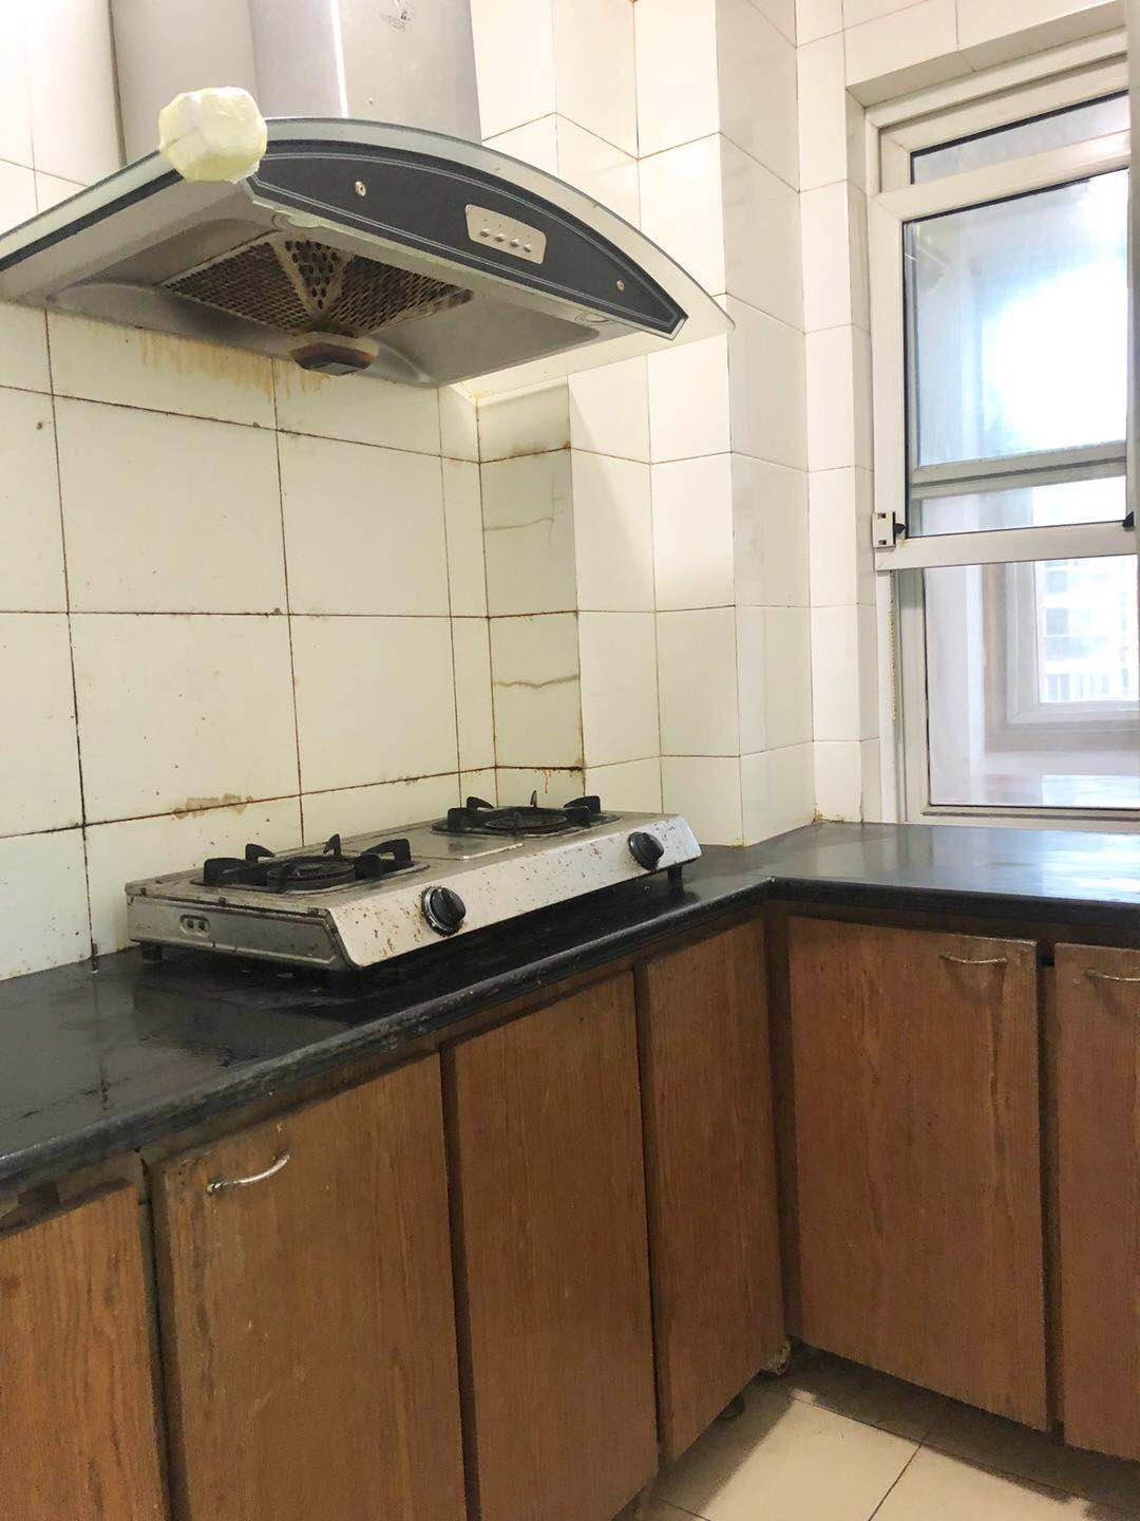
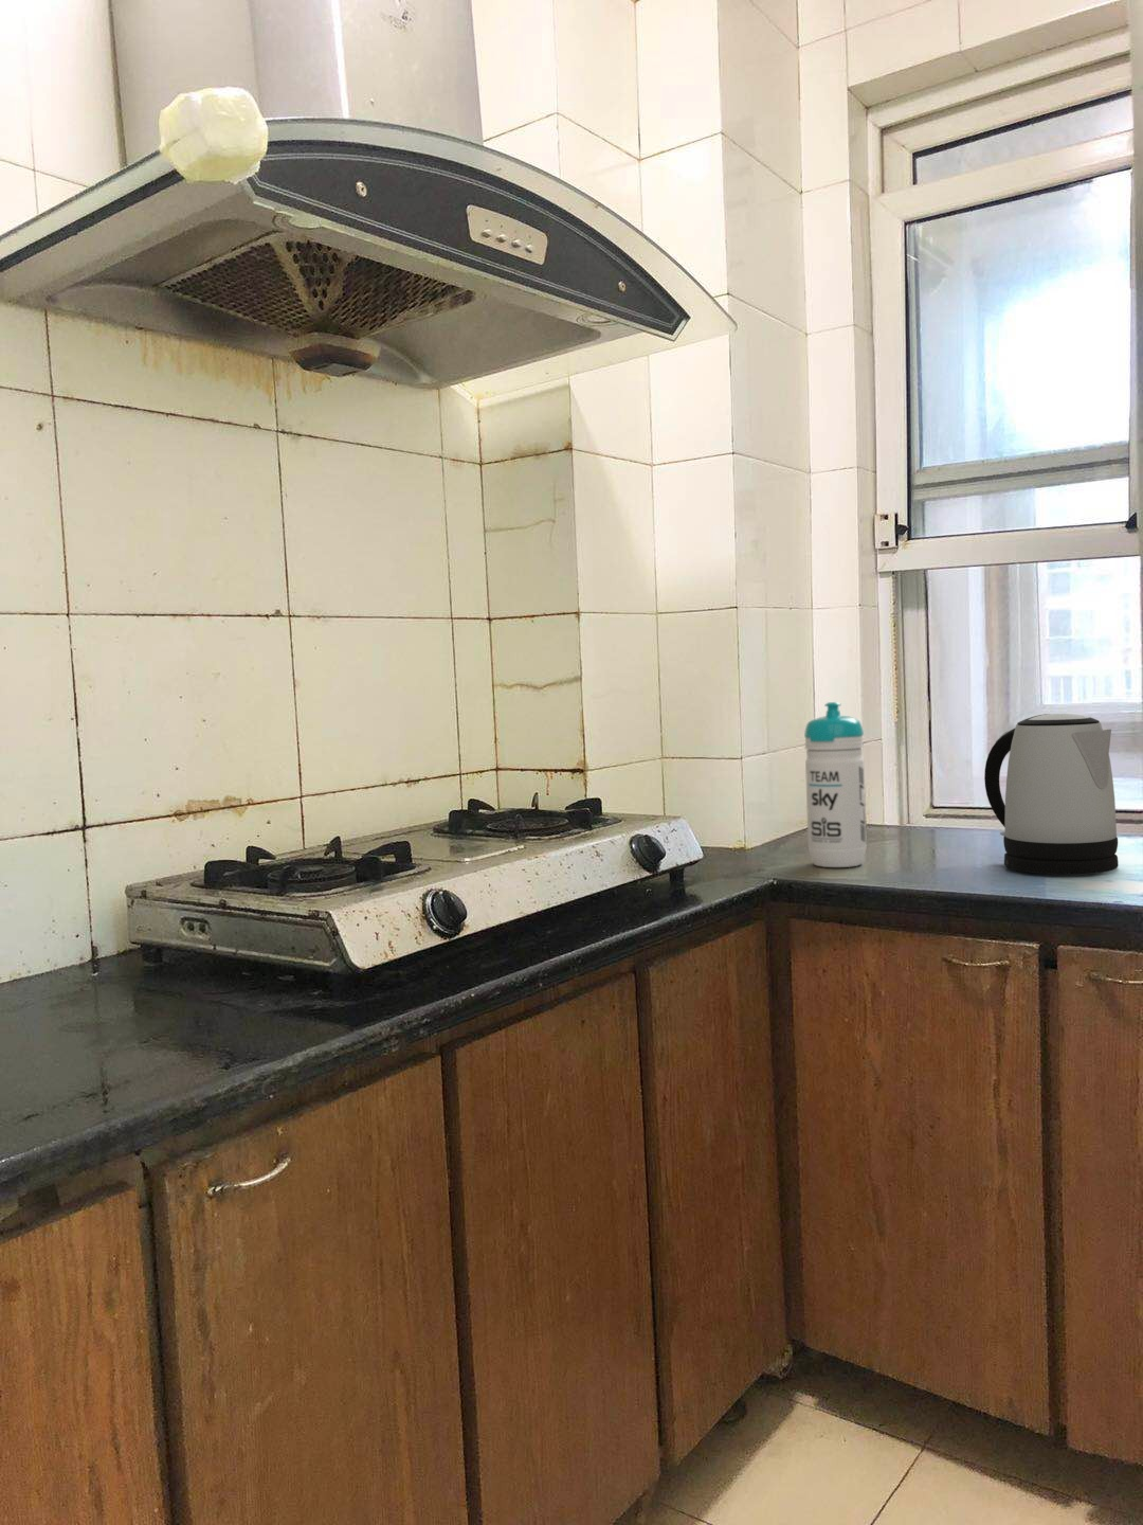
+ kettle [983,713,1120,875]
+ water bottle [803,701,868,868]
